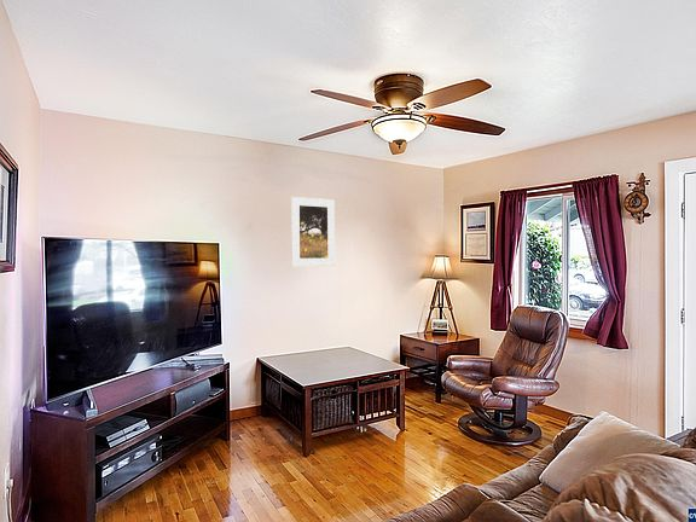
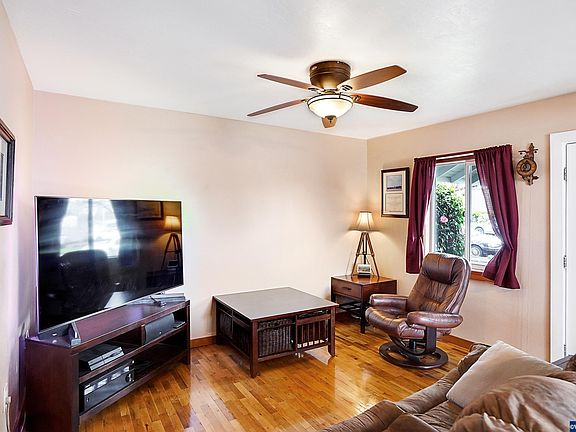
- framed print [290,196,336,267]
